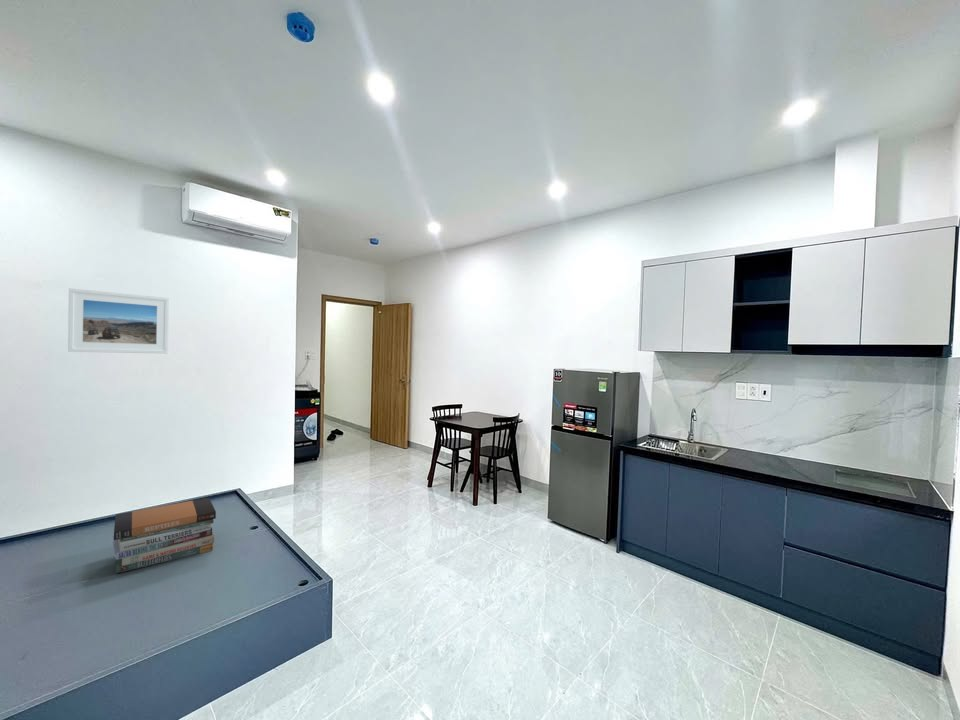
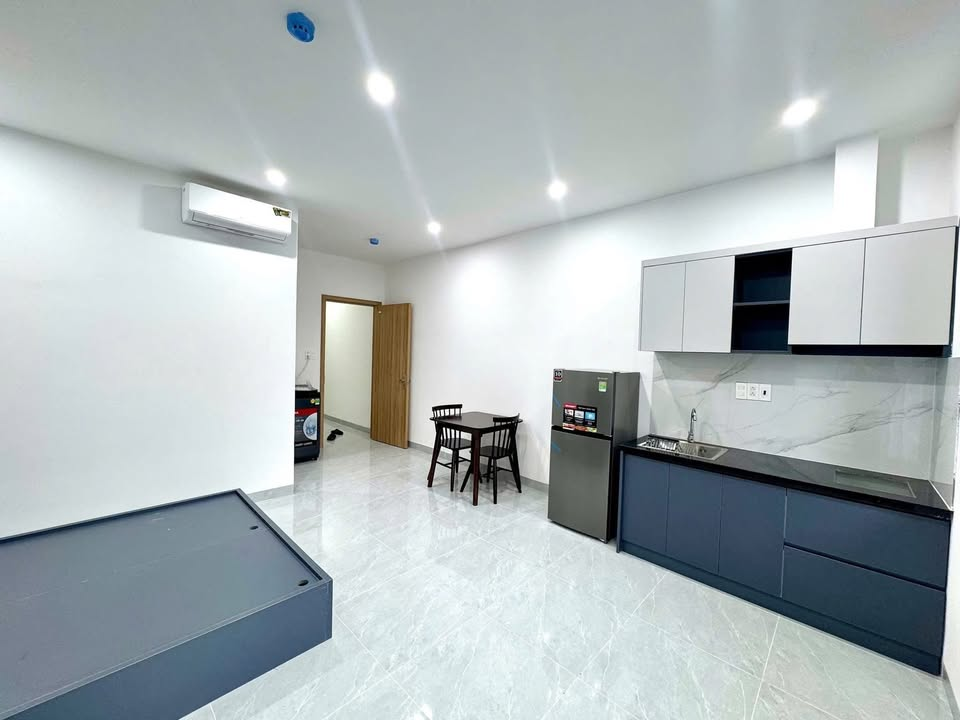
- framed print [67,287,170,355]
- book stack [112,497,217,574]
